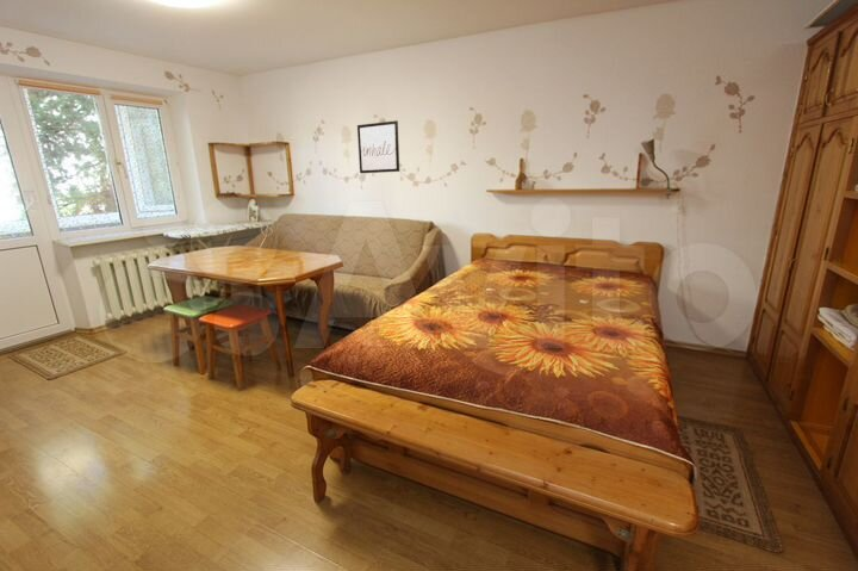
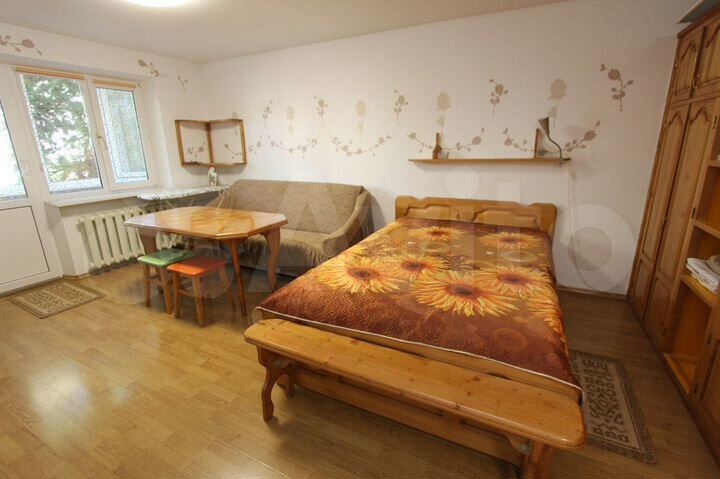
- wall art [356,119,400,174]
